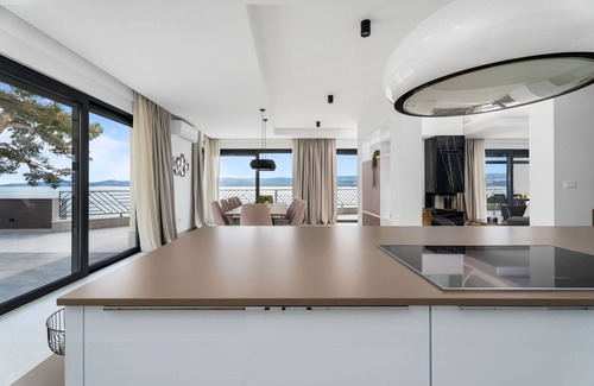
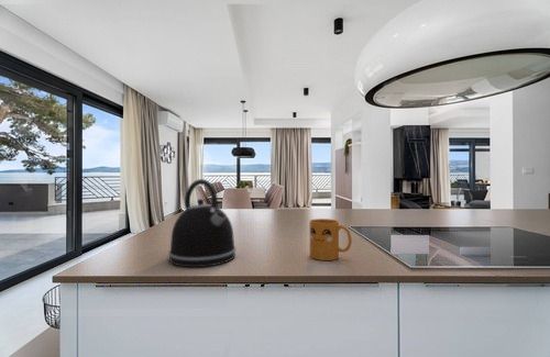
+ mug [309,217,353,261]
+ kettle [167,178,238,268]
